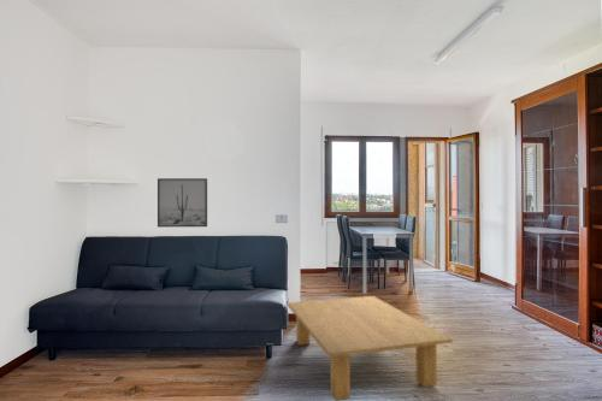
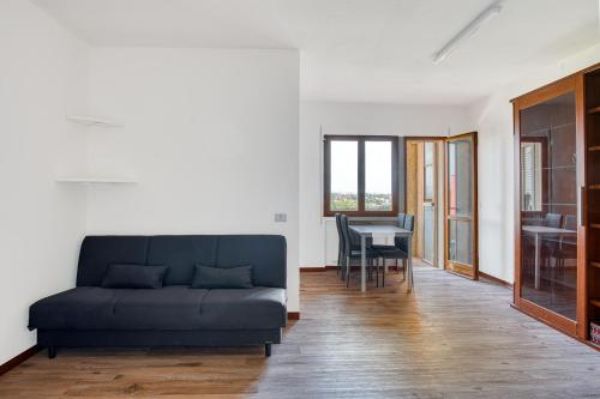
- coffee table [287,295,454,401]
- wall art [157,177,208,229]
